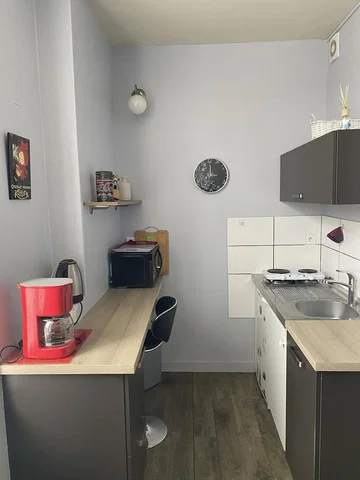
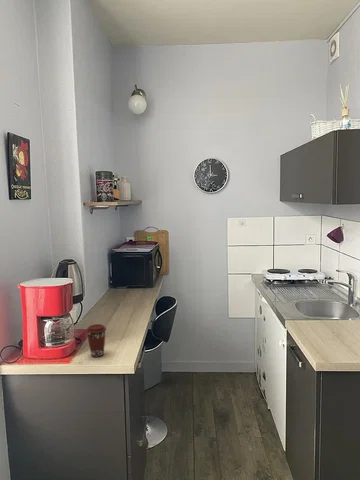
+ coffee cup [85,323,107,358]
